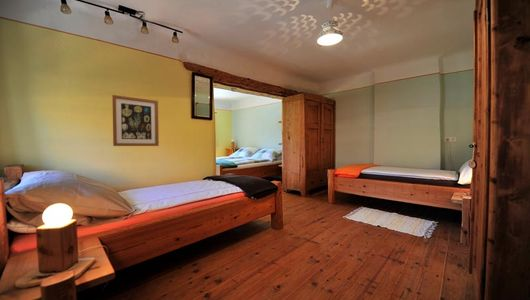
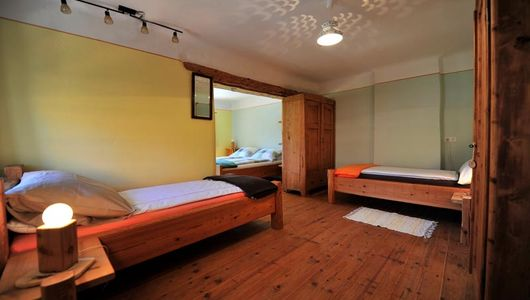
- wall art [111,94,160,147]
